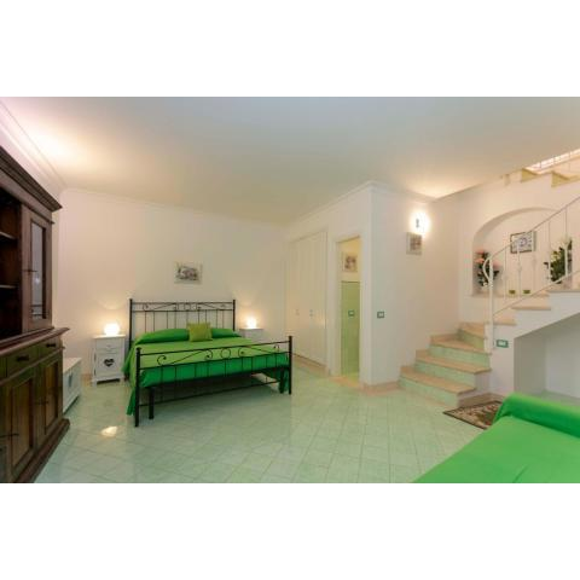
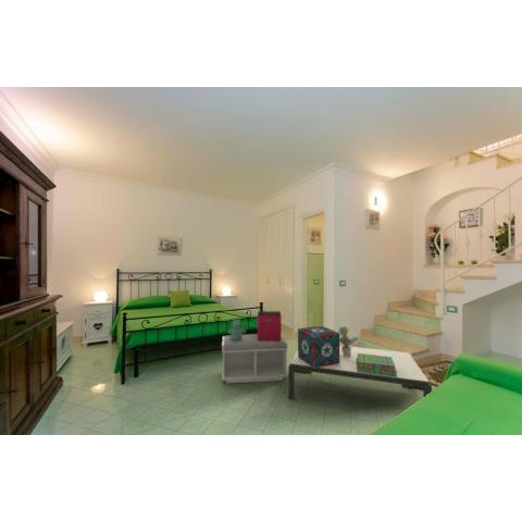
+ decorative box [297,325,340,368]
+ stuffed bear [226,316,247,340]
+ potted plant [338,325,359,357]
+ coffee table [287,345,433,401]
+ stack of books [357,353,397,376]
+ storage bin [257,310,283,340]
+ bench [221,333,289,385]
